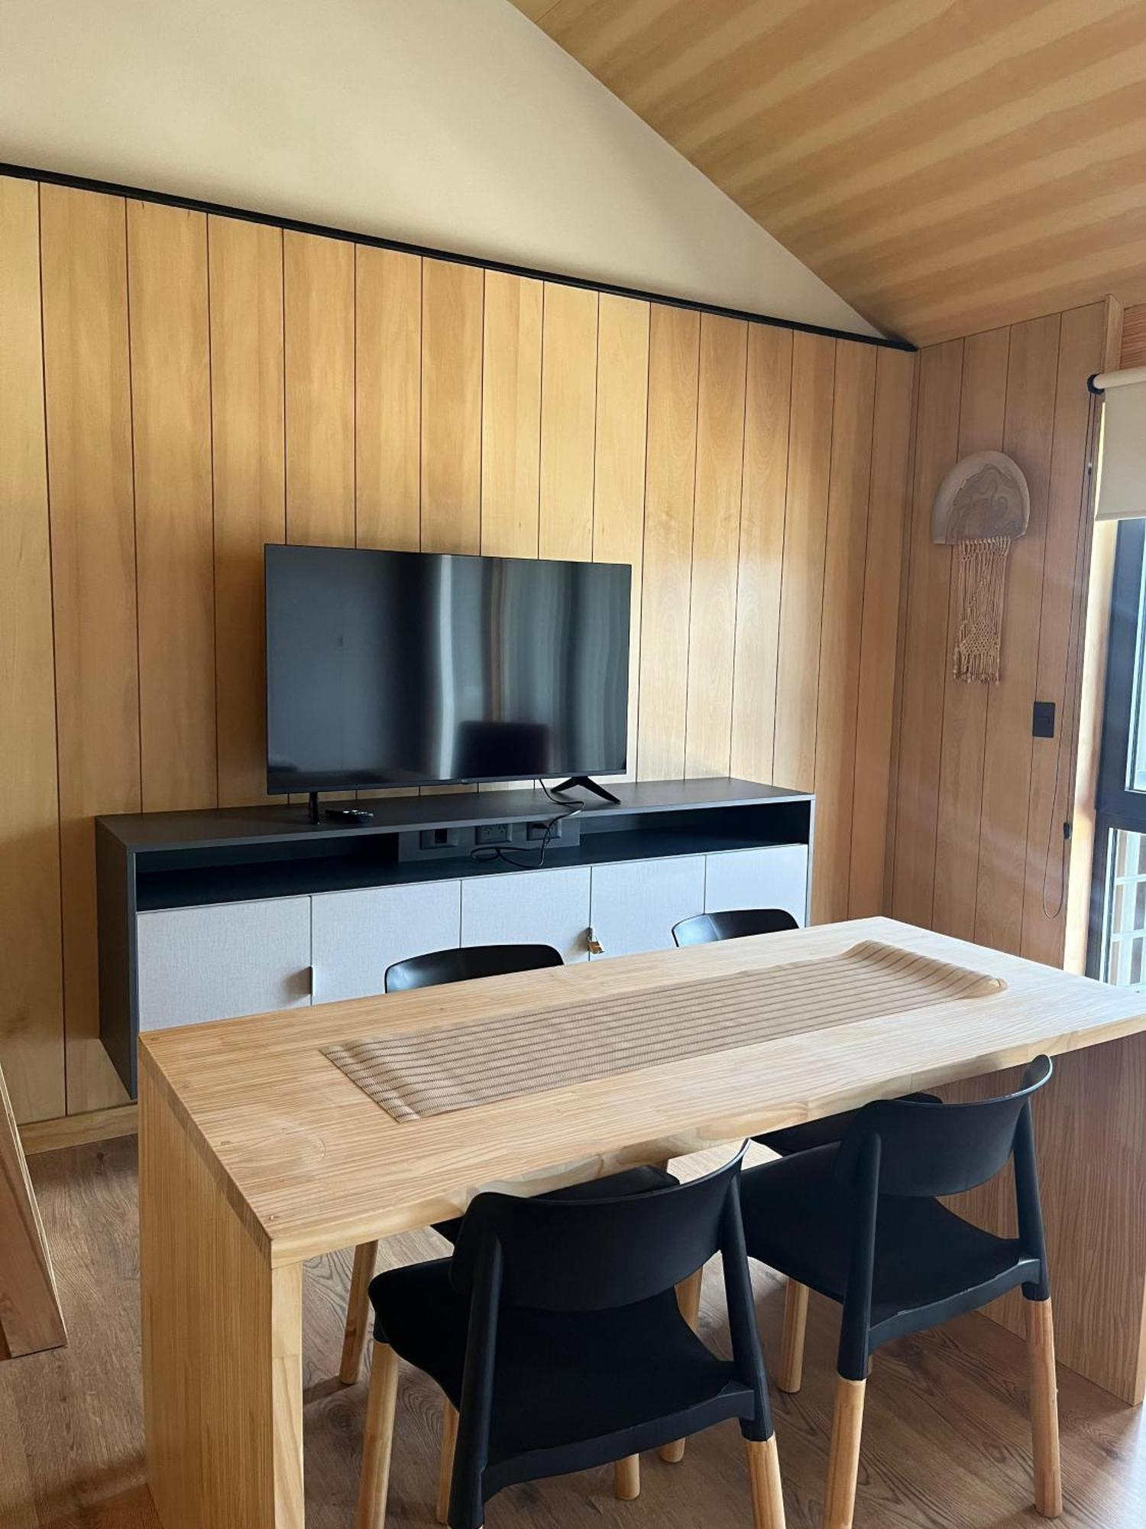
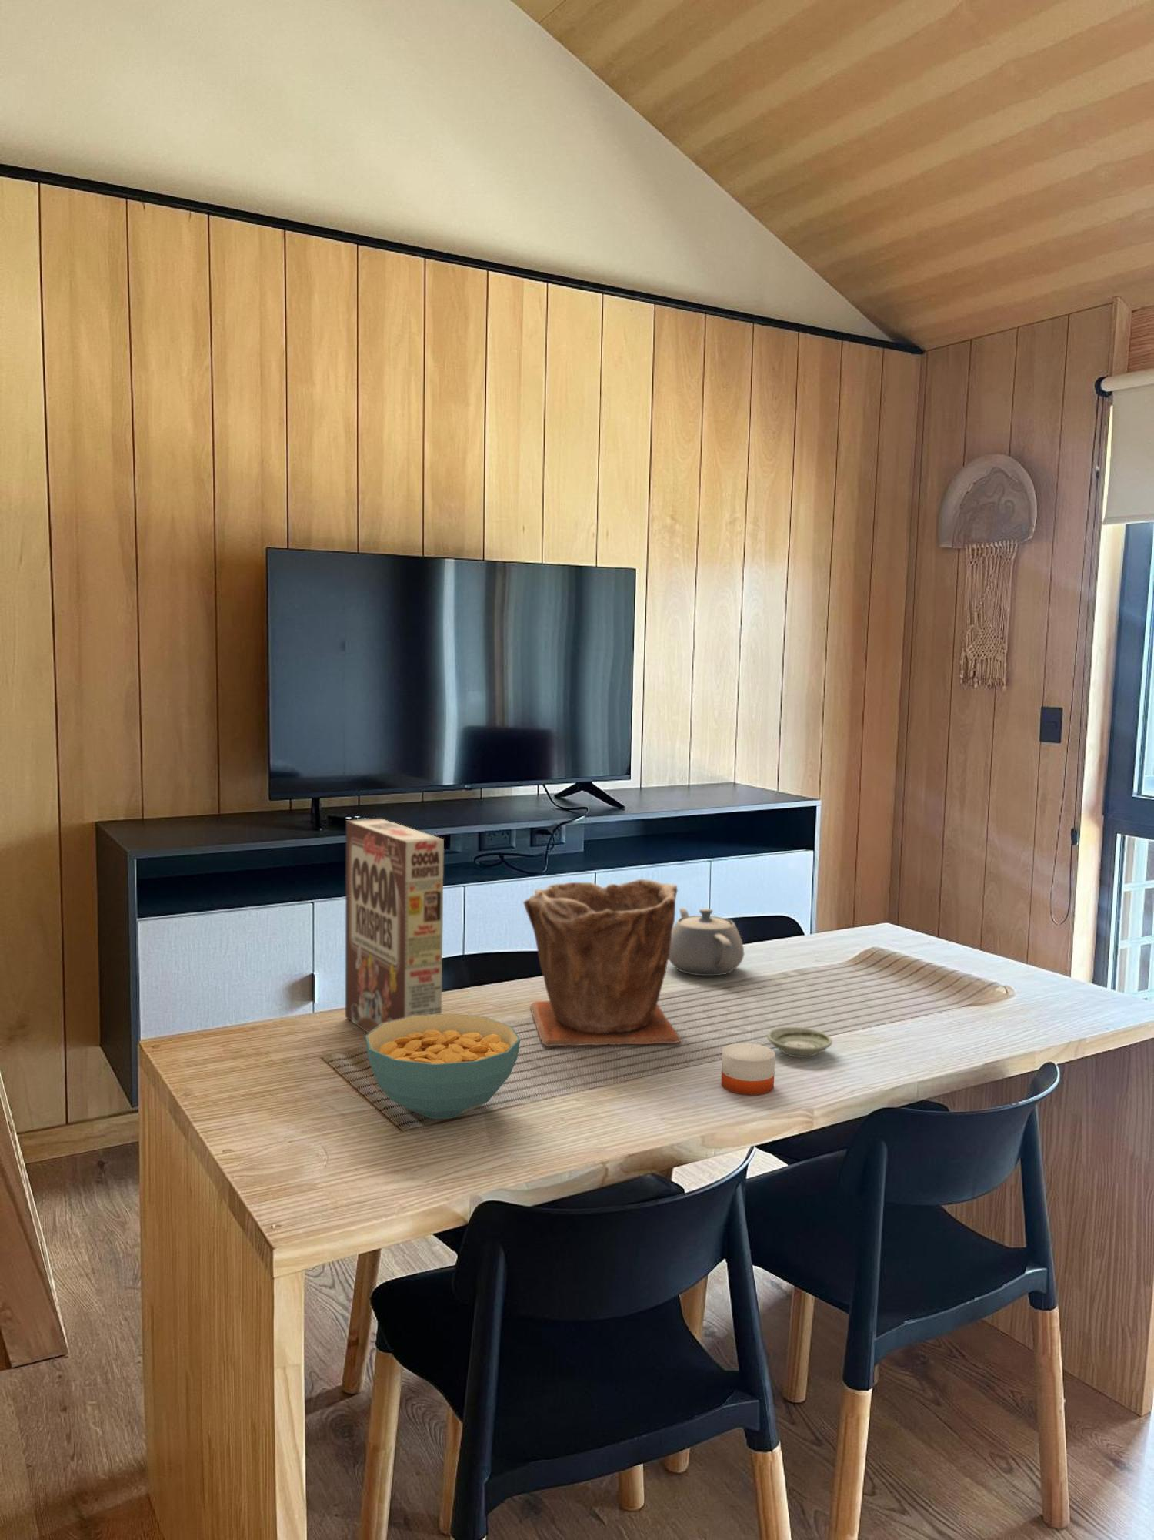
+ candle [720,1021,776,1096]
+ cereal box [344,817,445,1034]
+ saucer [766,1026,833,1059]
+ plant pot [522,879,681,1048]
+ cereal bowl [365,1013,521,1119]
+ teapot [669,907,744,976]
